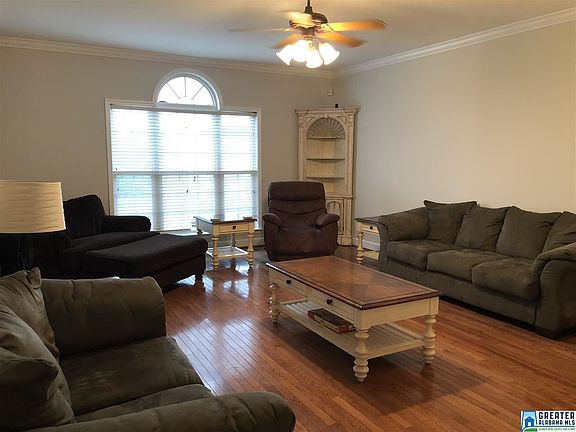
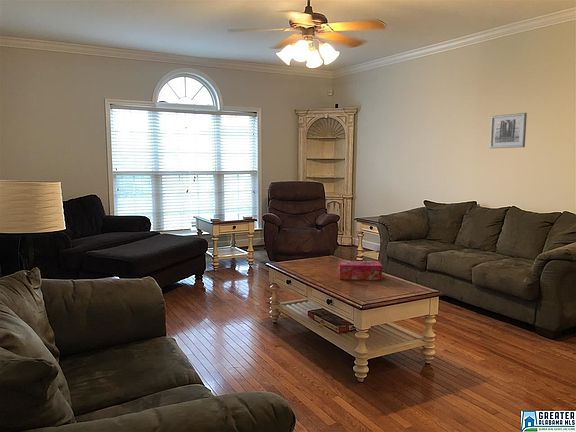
+ tissue box [337,260,383,281]
+ wall art [488,112,528,149]
